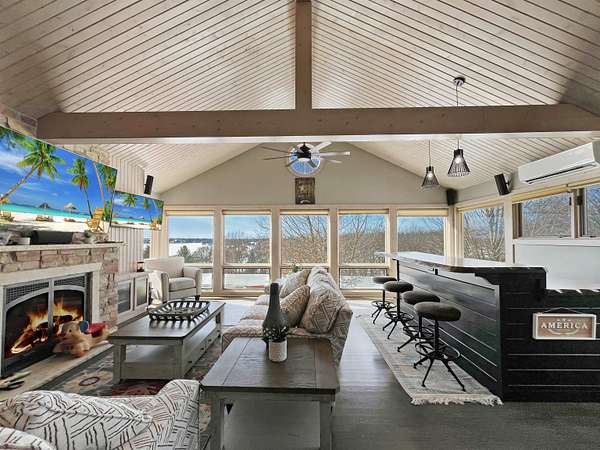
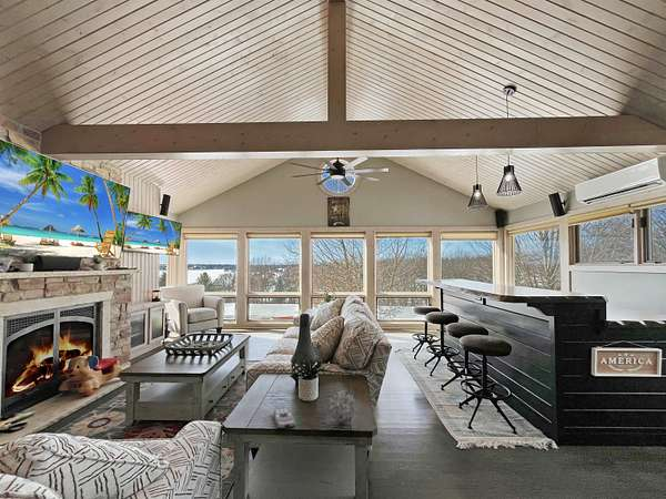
+ remote control [273,406,297,429]
+ decorative ball [327,389,357,424]
